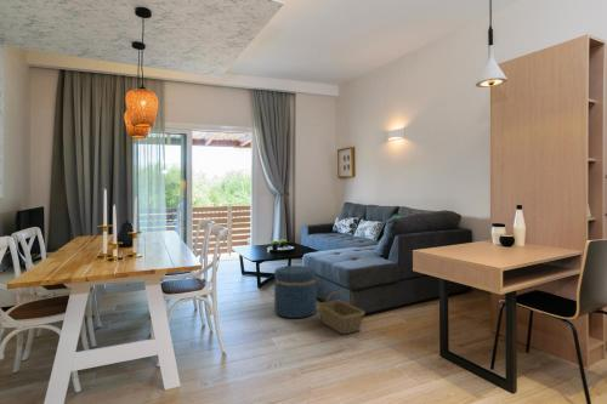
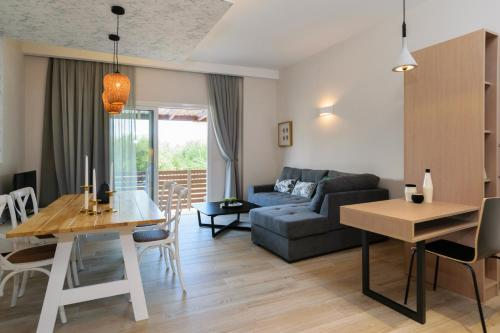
- ottoman [273,264,318,319]
- basket [317,289,365,336]
